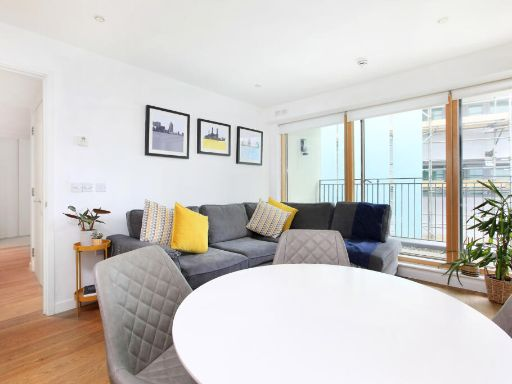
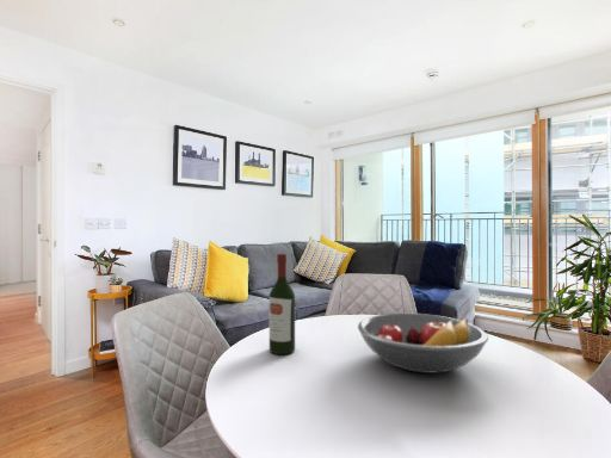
+ wine bottle [269,253,296,355]
+ fruit bowl [357,312,489,375]
